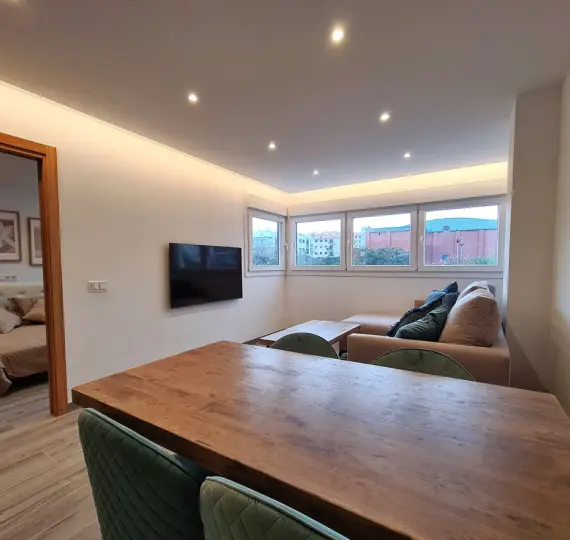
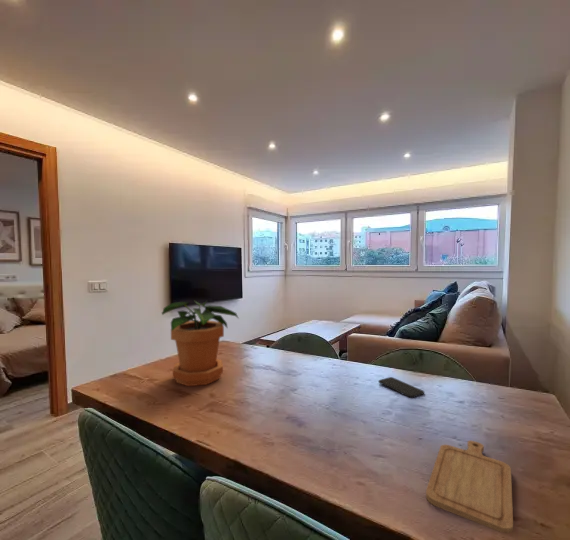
+ potted plant [161,299,240,387]
+ smartphone [378,376,425,399]
+ chopping board [425,440,514,534]
